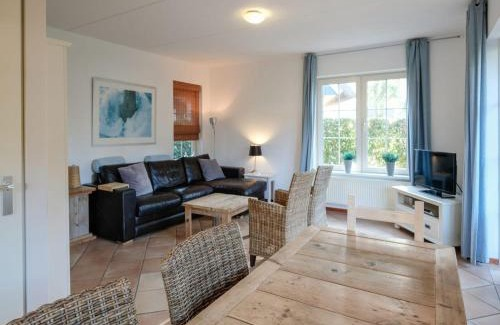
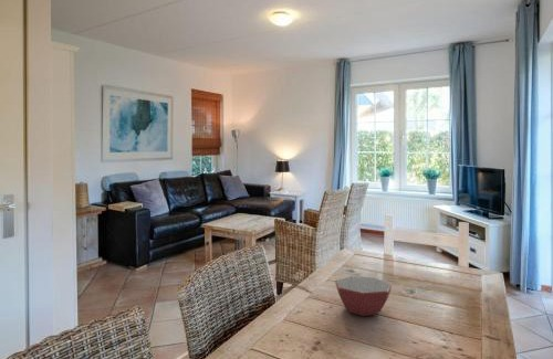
+ bowl [334,275,394,317]
